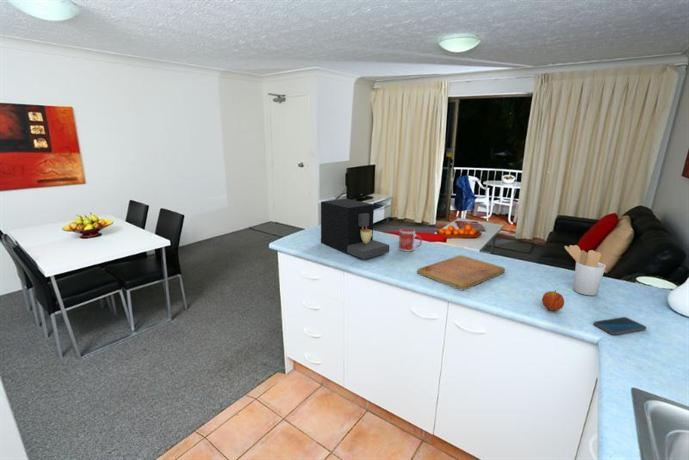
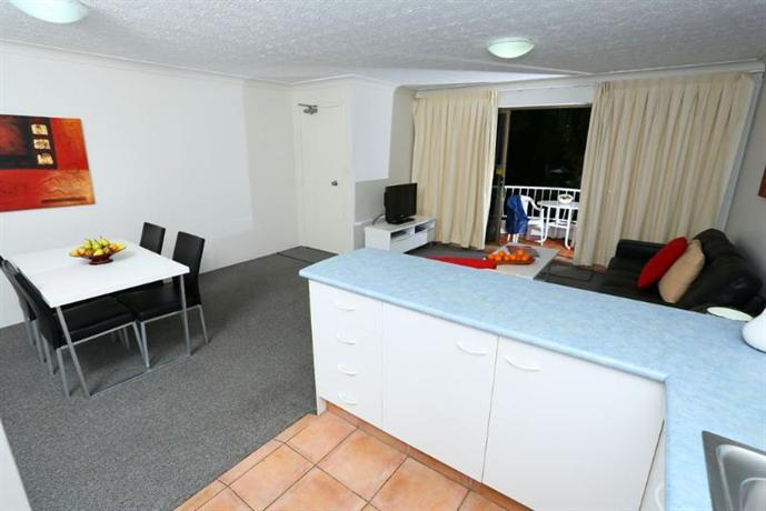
- cutting board [416,254,506,291]
- mug [398,227,423,252]
- smartphone [592,316,648,336]
- fruit [541,289,565,312]
- utensil holder [564,244,606,296]
- coffee maker [320,198,390,260]
